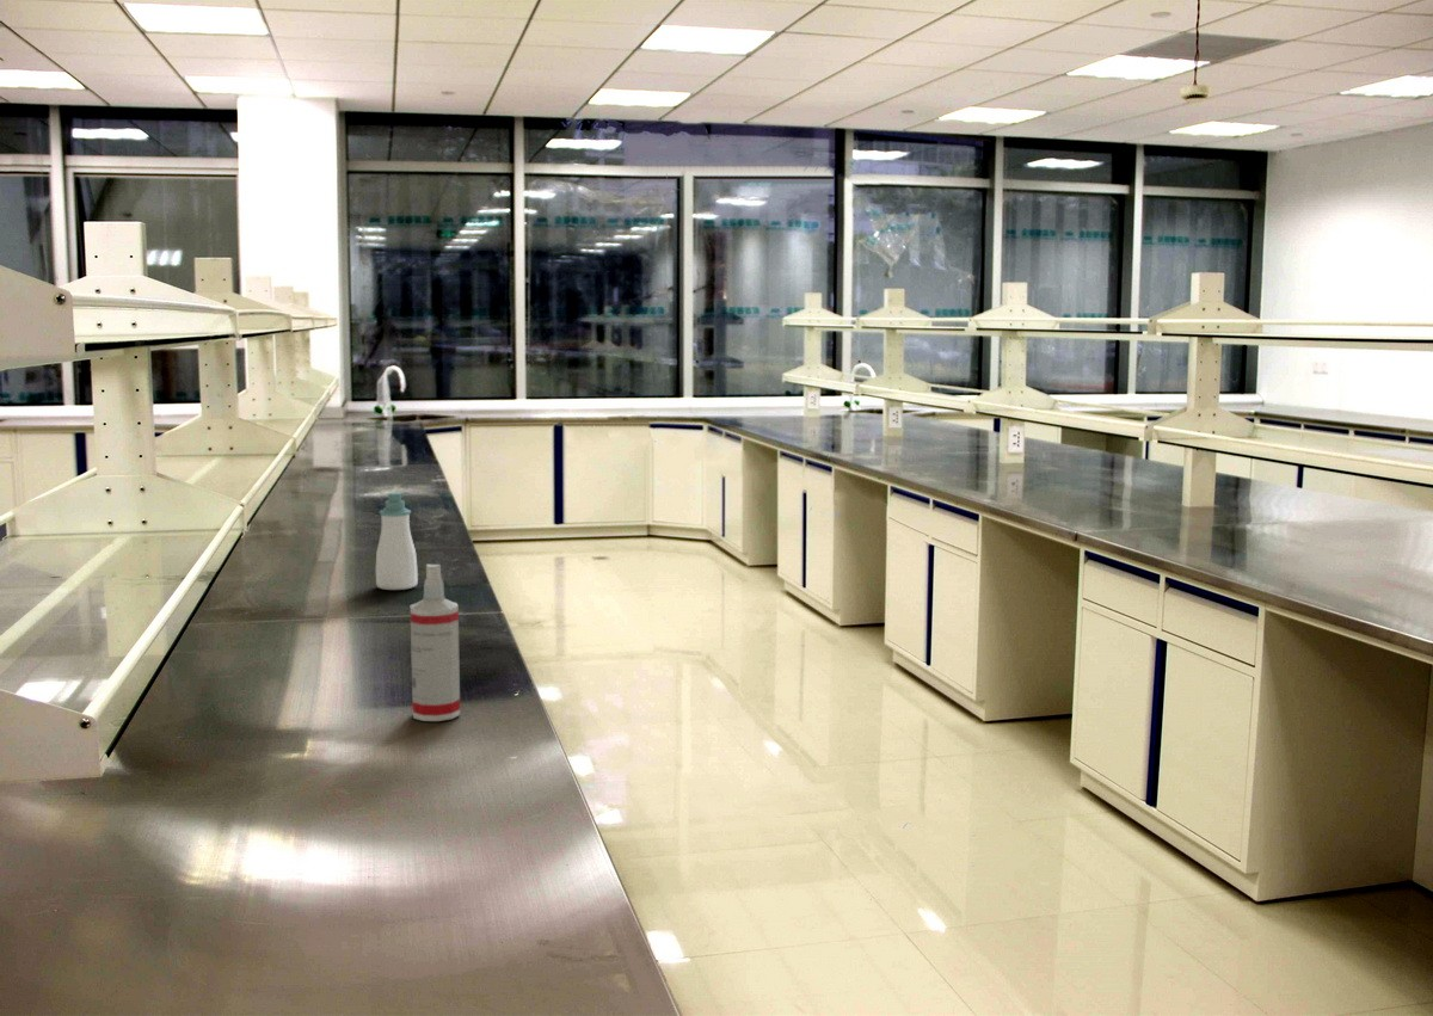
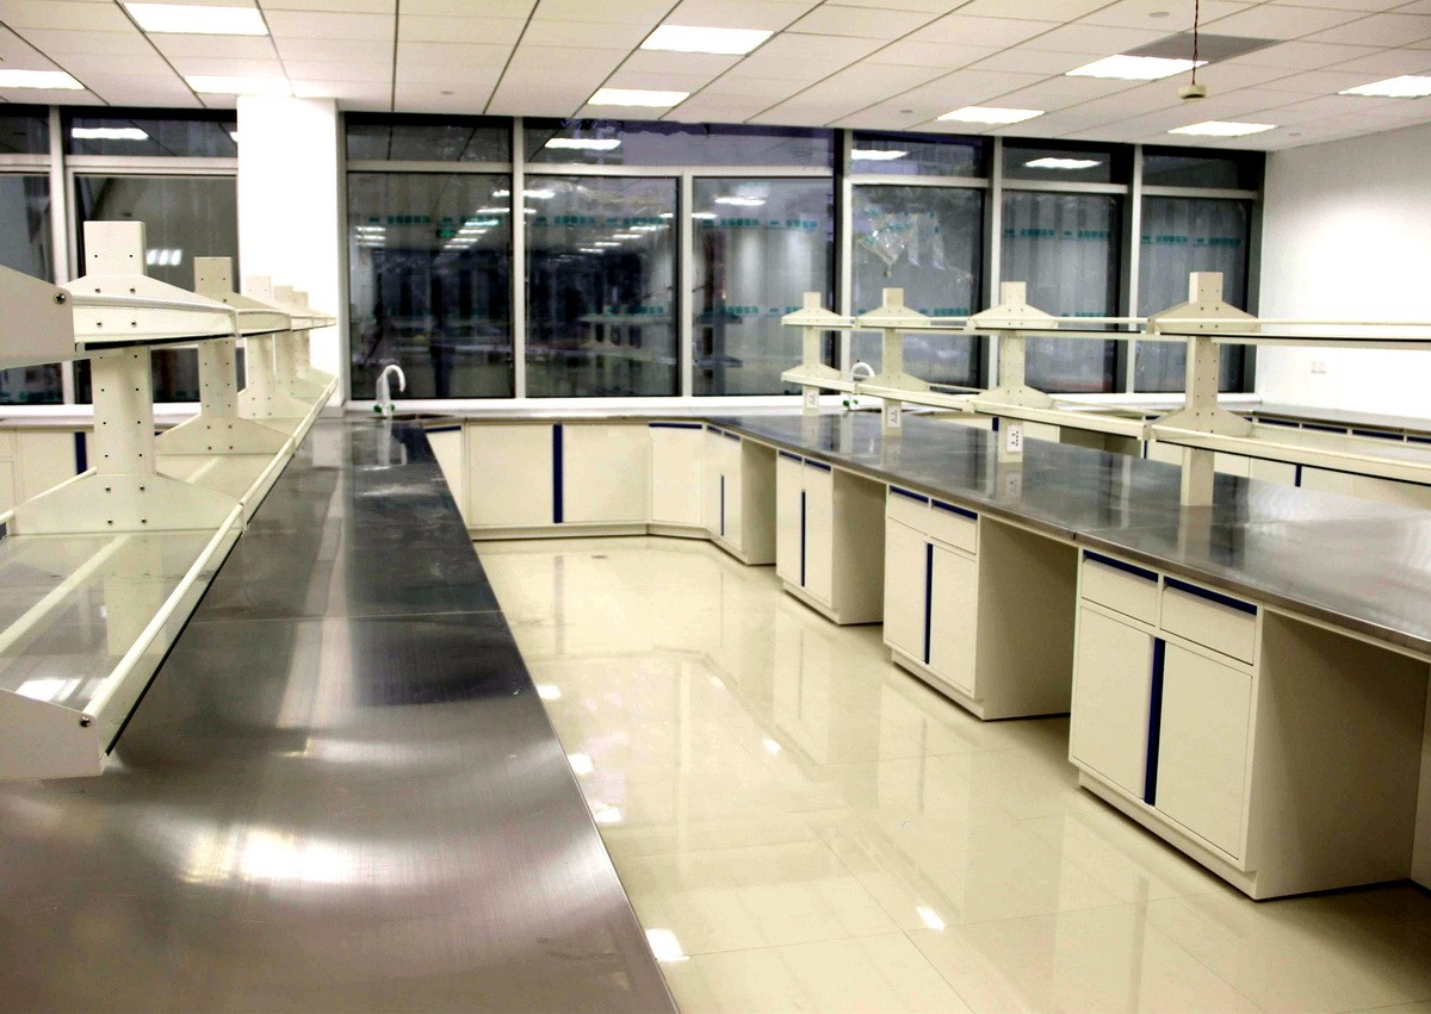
- soap bottle [375,491,419,591]
- spray bottle [410,564,461,722]
